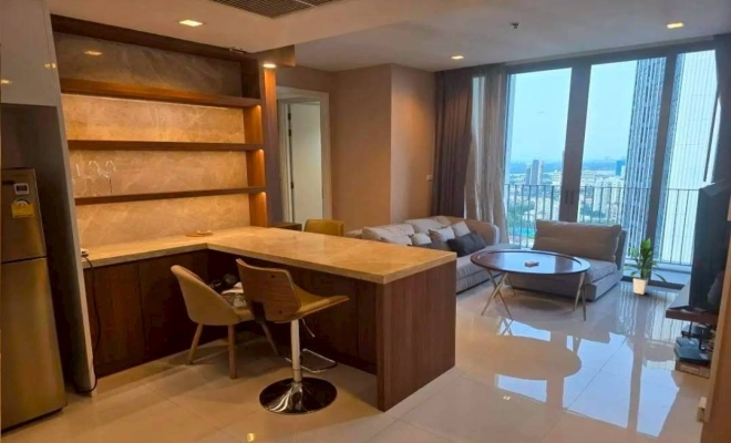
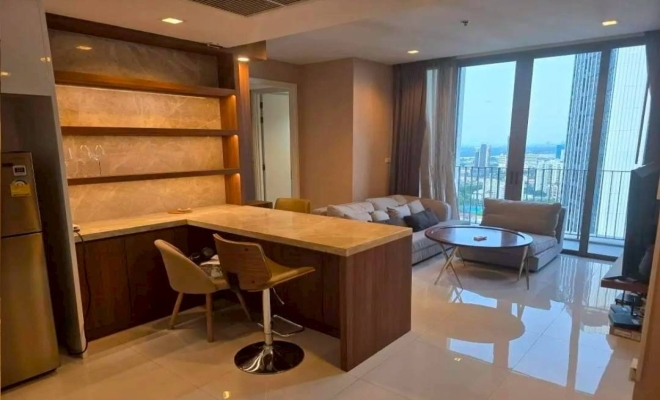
- indoor plant [620,237,669,296]
